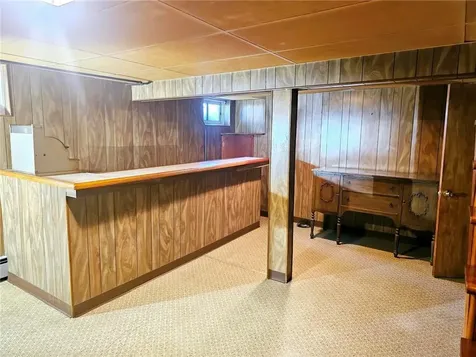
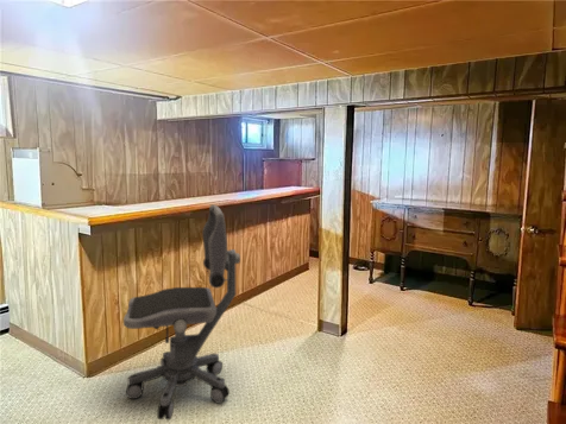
+ office chair [122,203,241,420]
